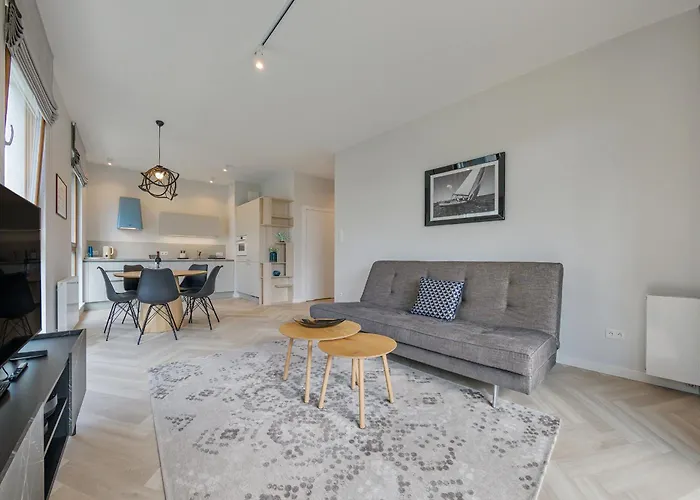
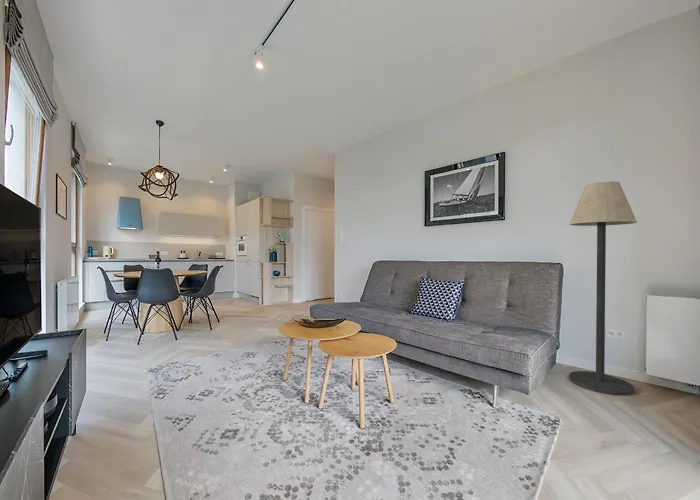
+ floor lamp [568,180,638,396]
